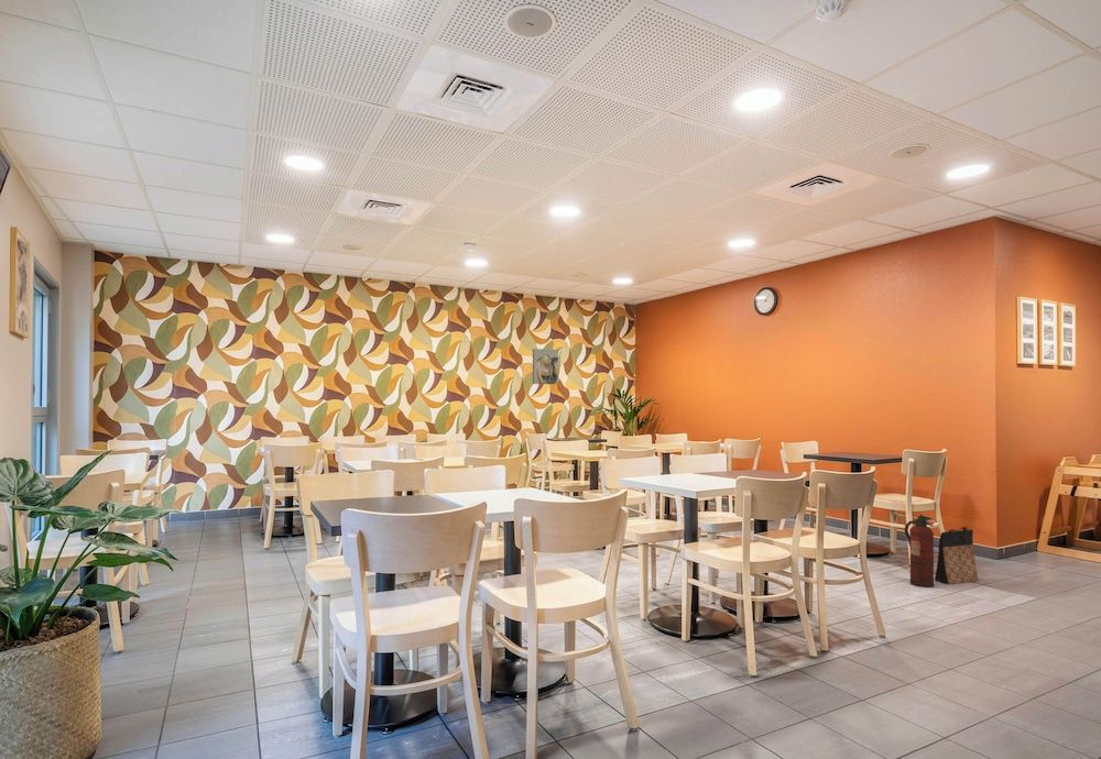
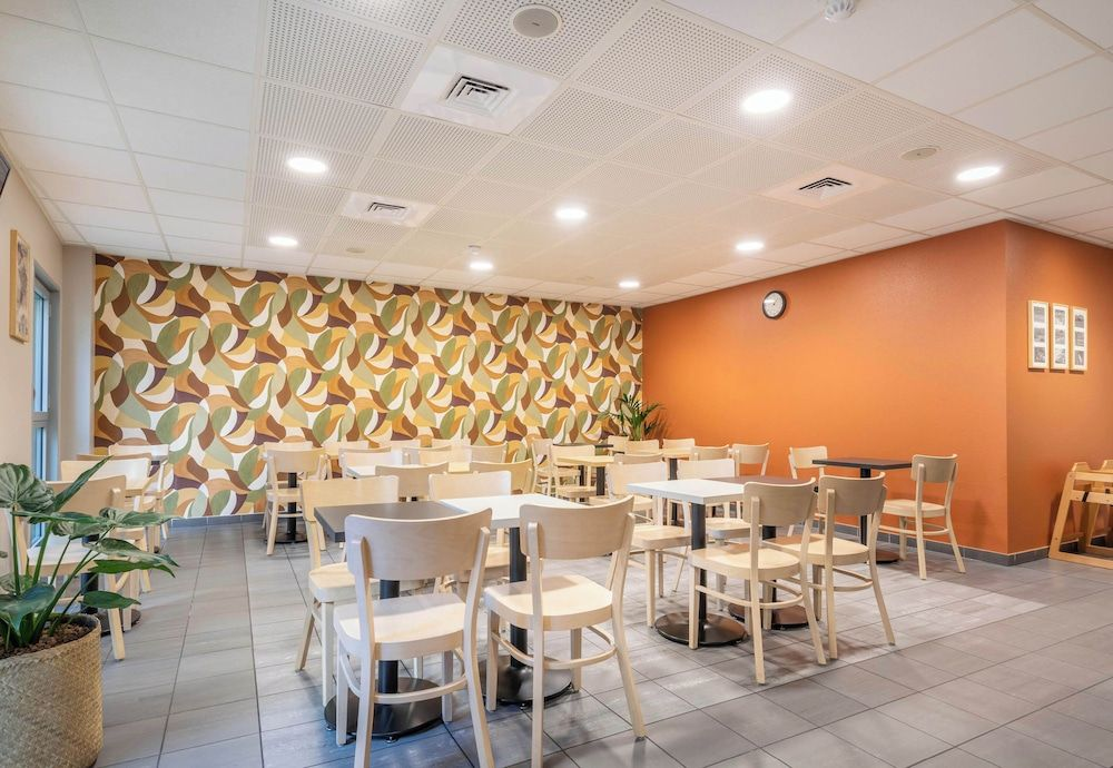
- wall art [532,348,559,385]
- fire extinguisher [904,514,935,588]
- bag [934,526,980,586]
